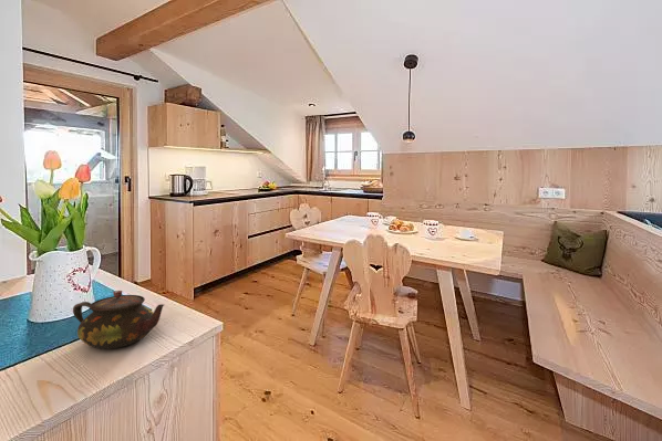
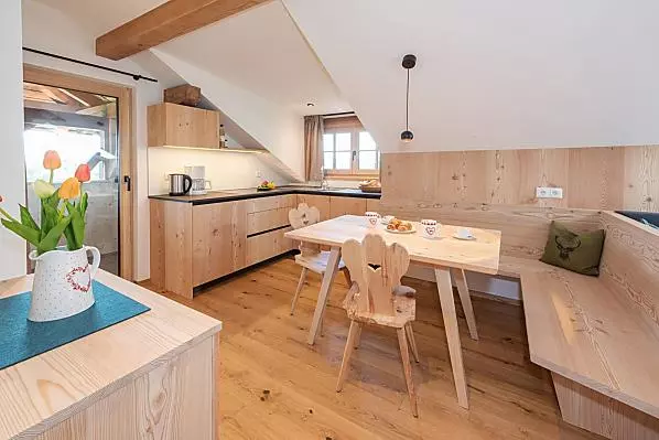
- teapot [72,290,165,350]
